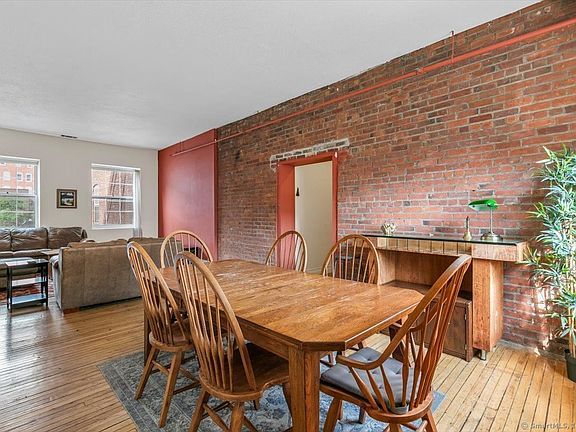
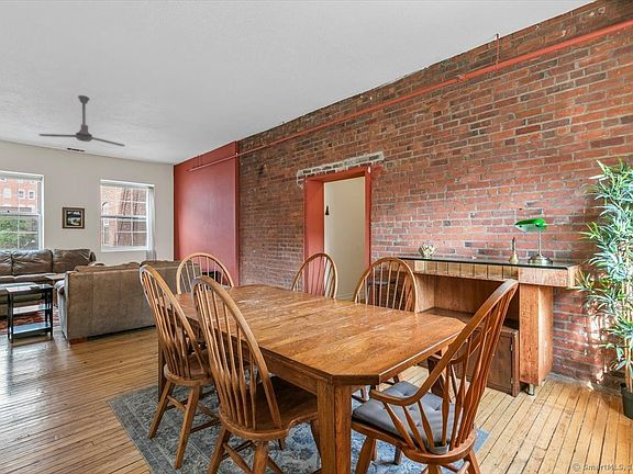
+ ceiling fan [38,94,126,147]
